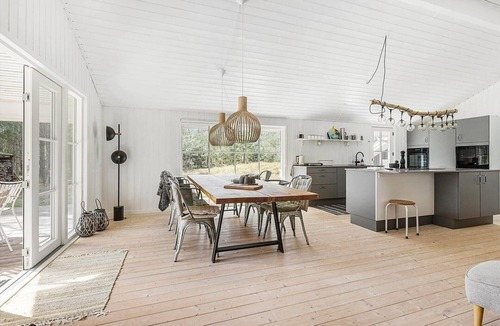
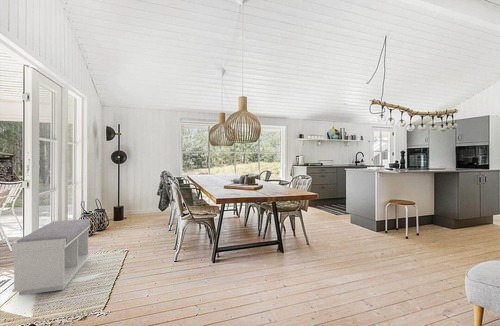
+ bench [11,218,91,296]
